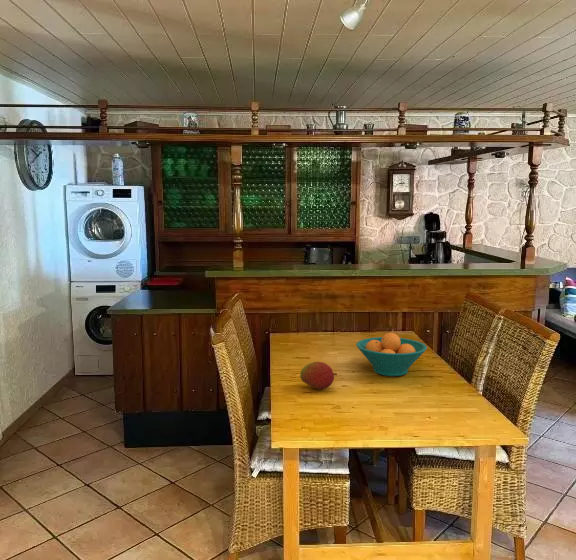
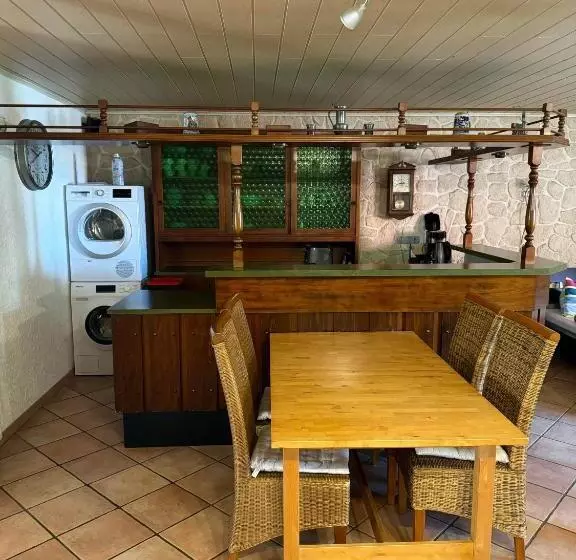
- fruit bowl [355,332,428,377]
- fruit [299,361,338,390]
